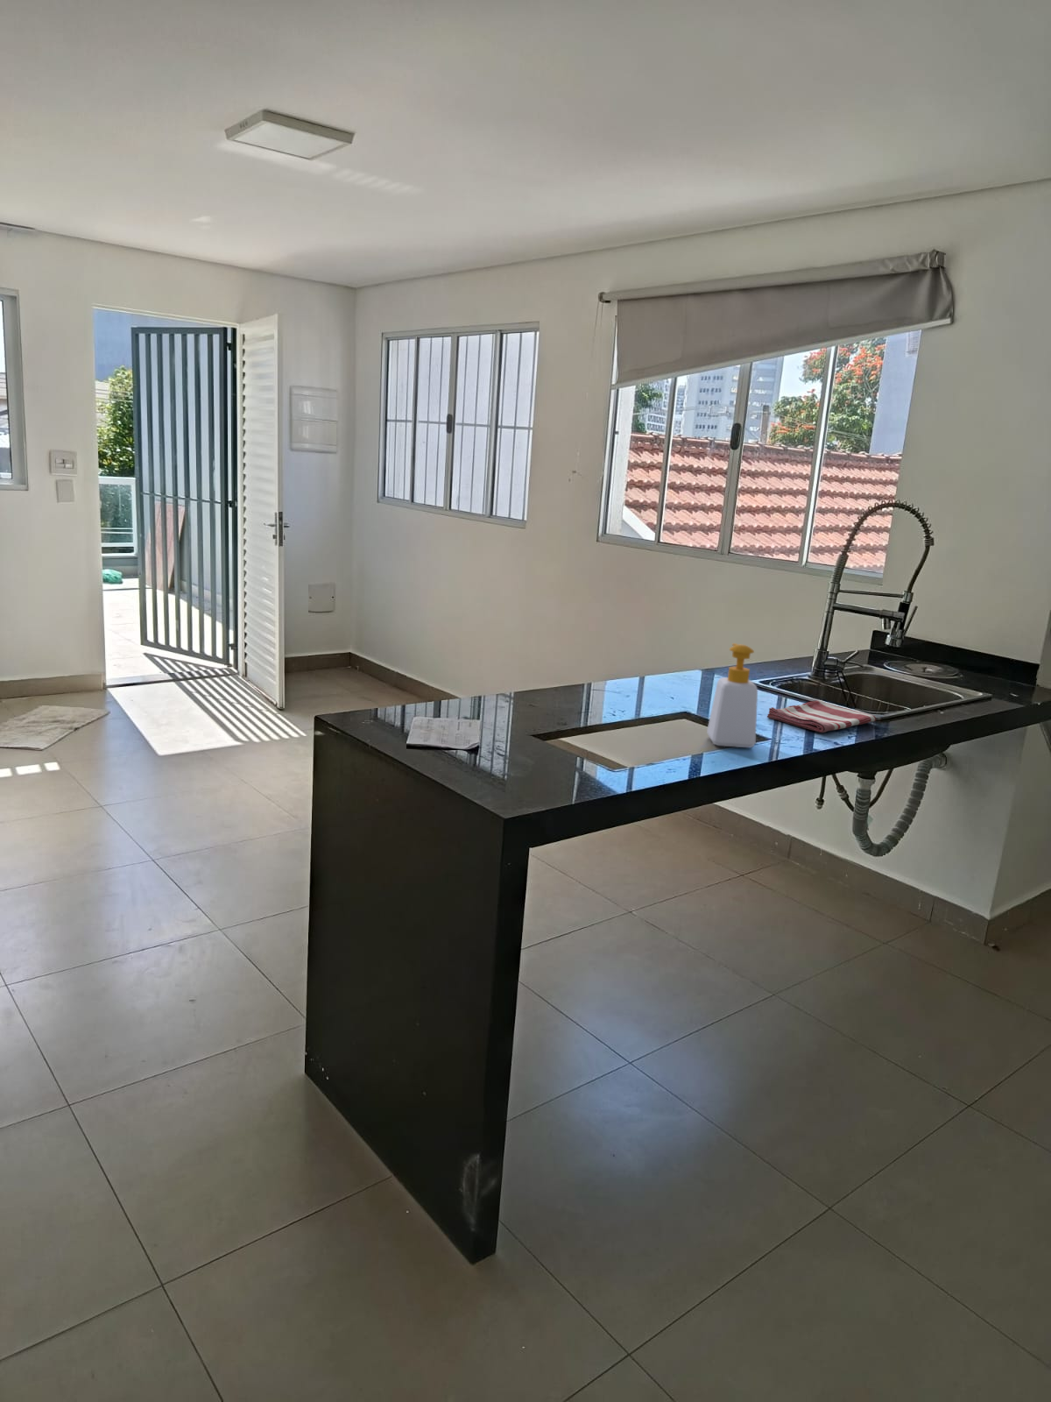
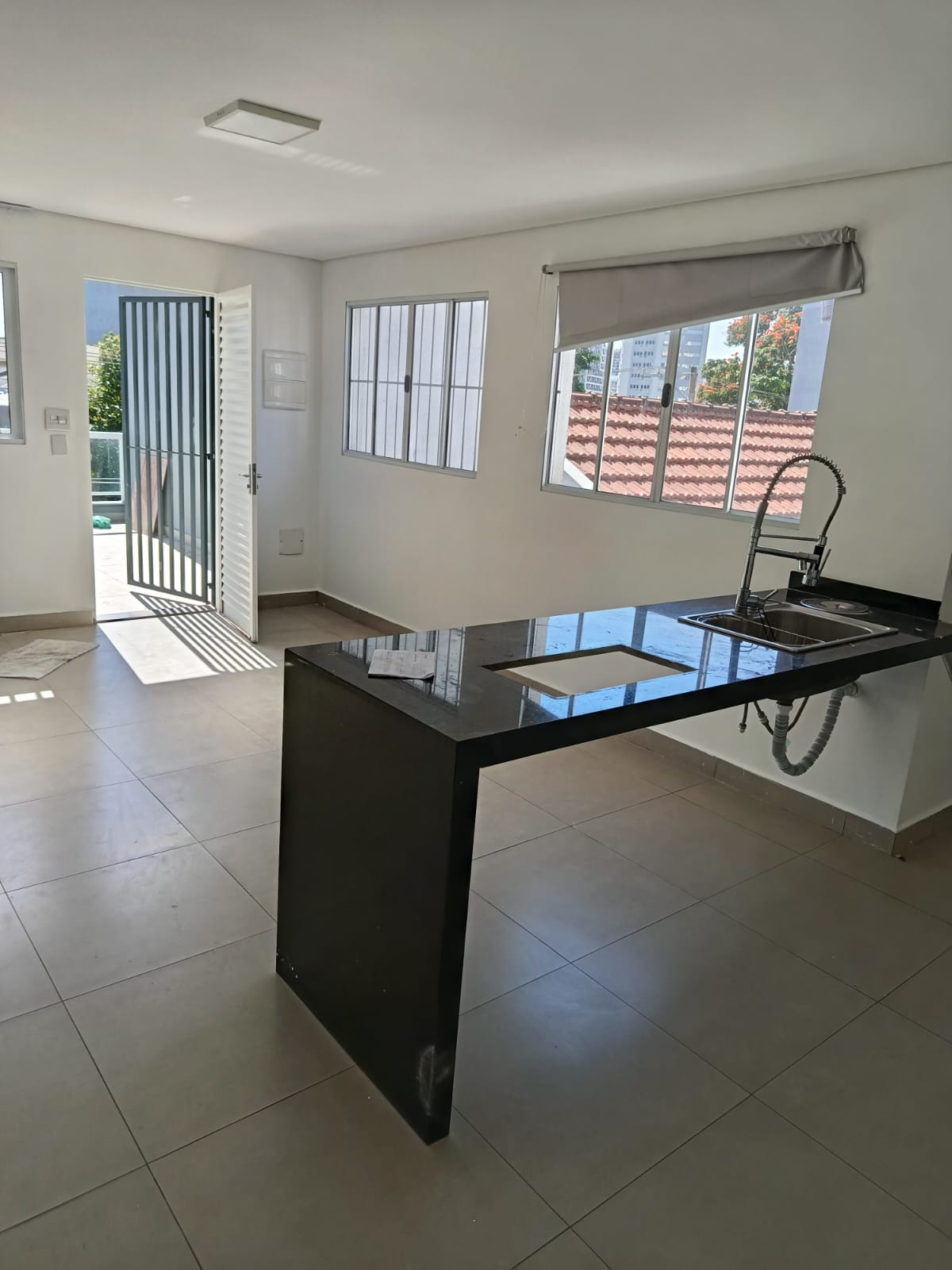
- dish towel [766,699,877,733]
- soap bottle [705,642,758,748]
